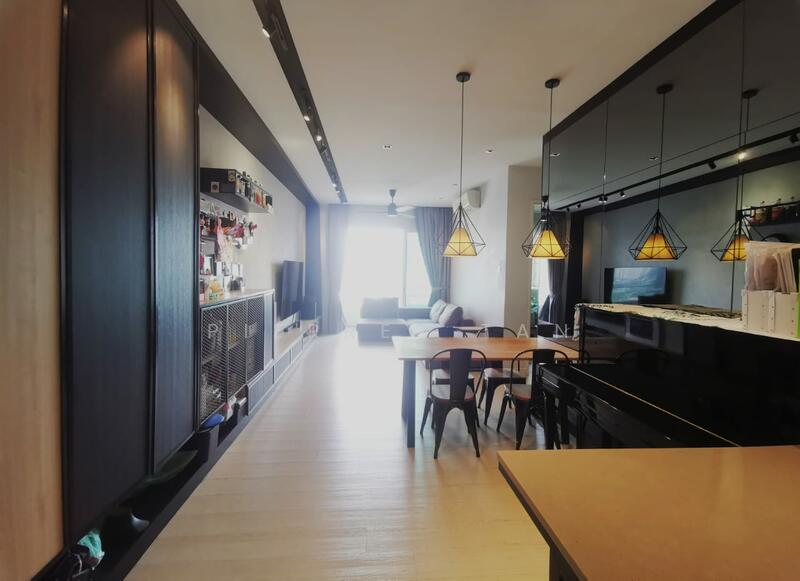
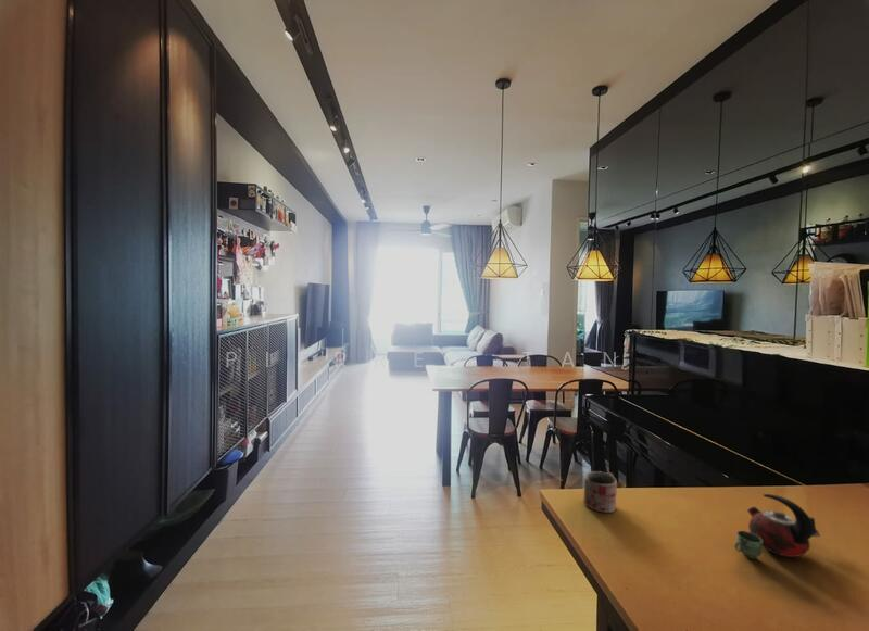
+ mug [583,470,618,514]
+ kettle [733,493,821,559]
